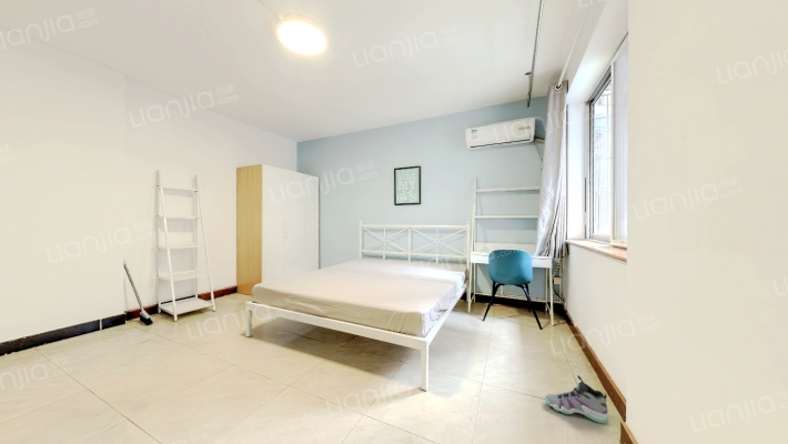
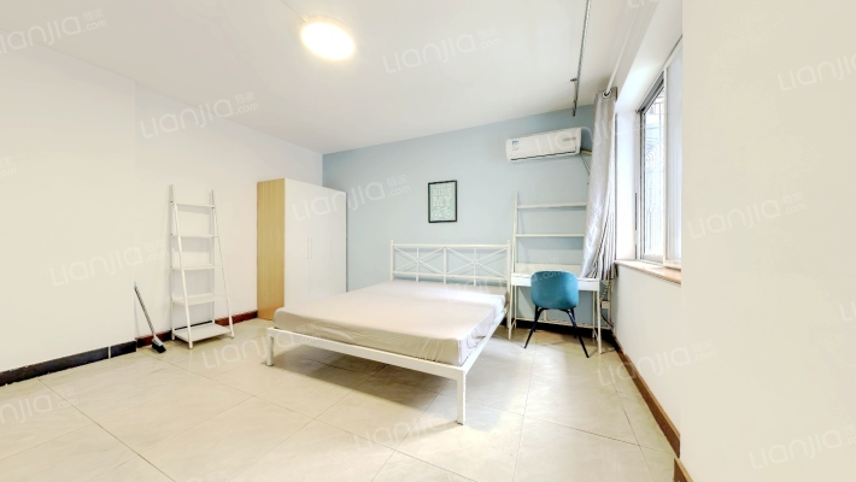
- sneaker [544,374,609,424]
